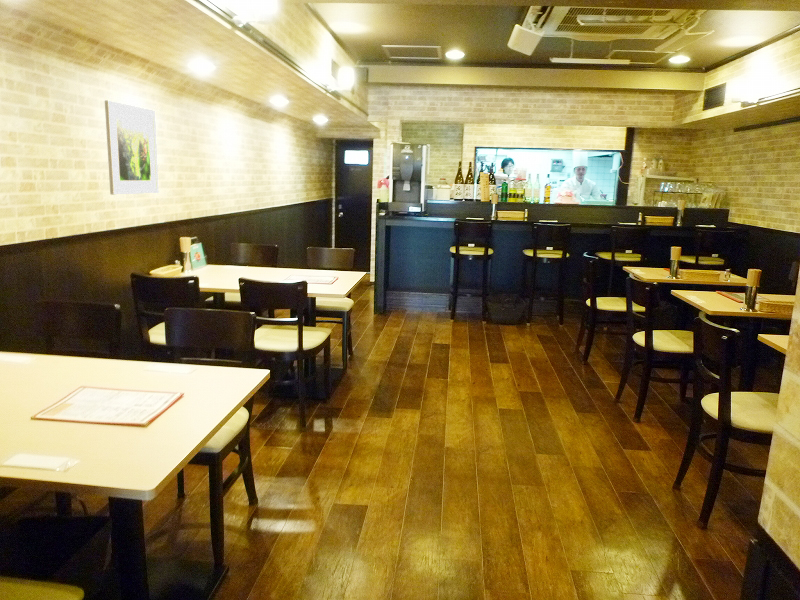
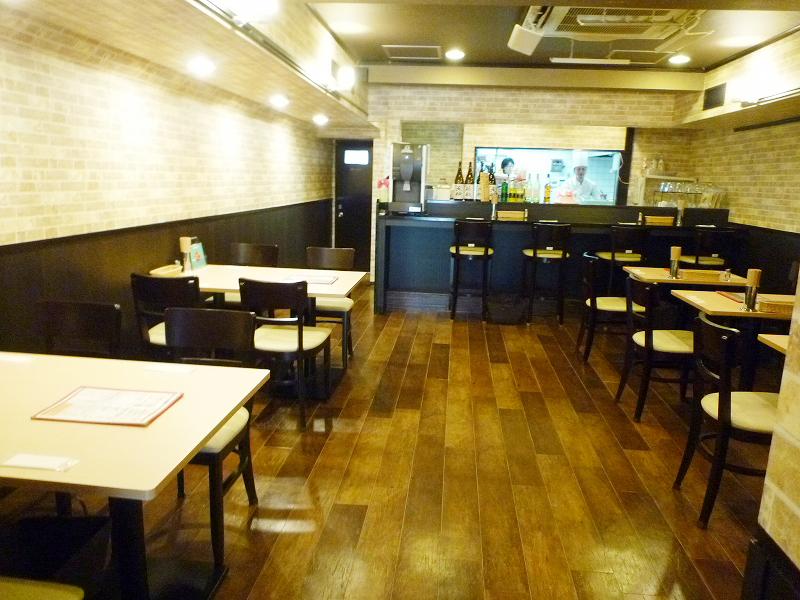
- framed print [104,99,160,196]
